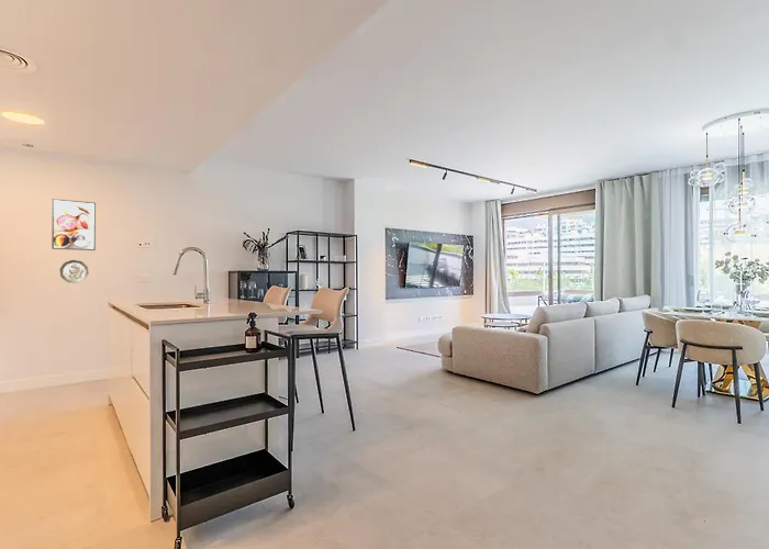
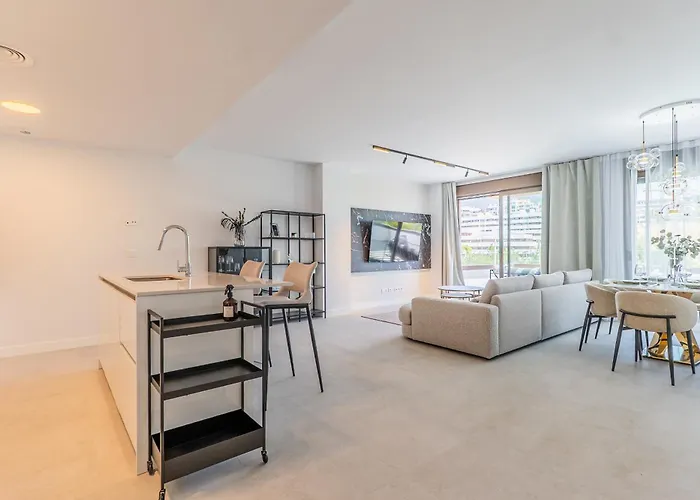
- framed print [51,198,97,251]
- decorative plate [58,259,89,284]
